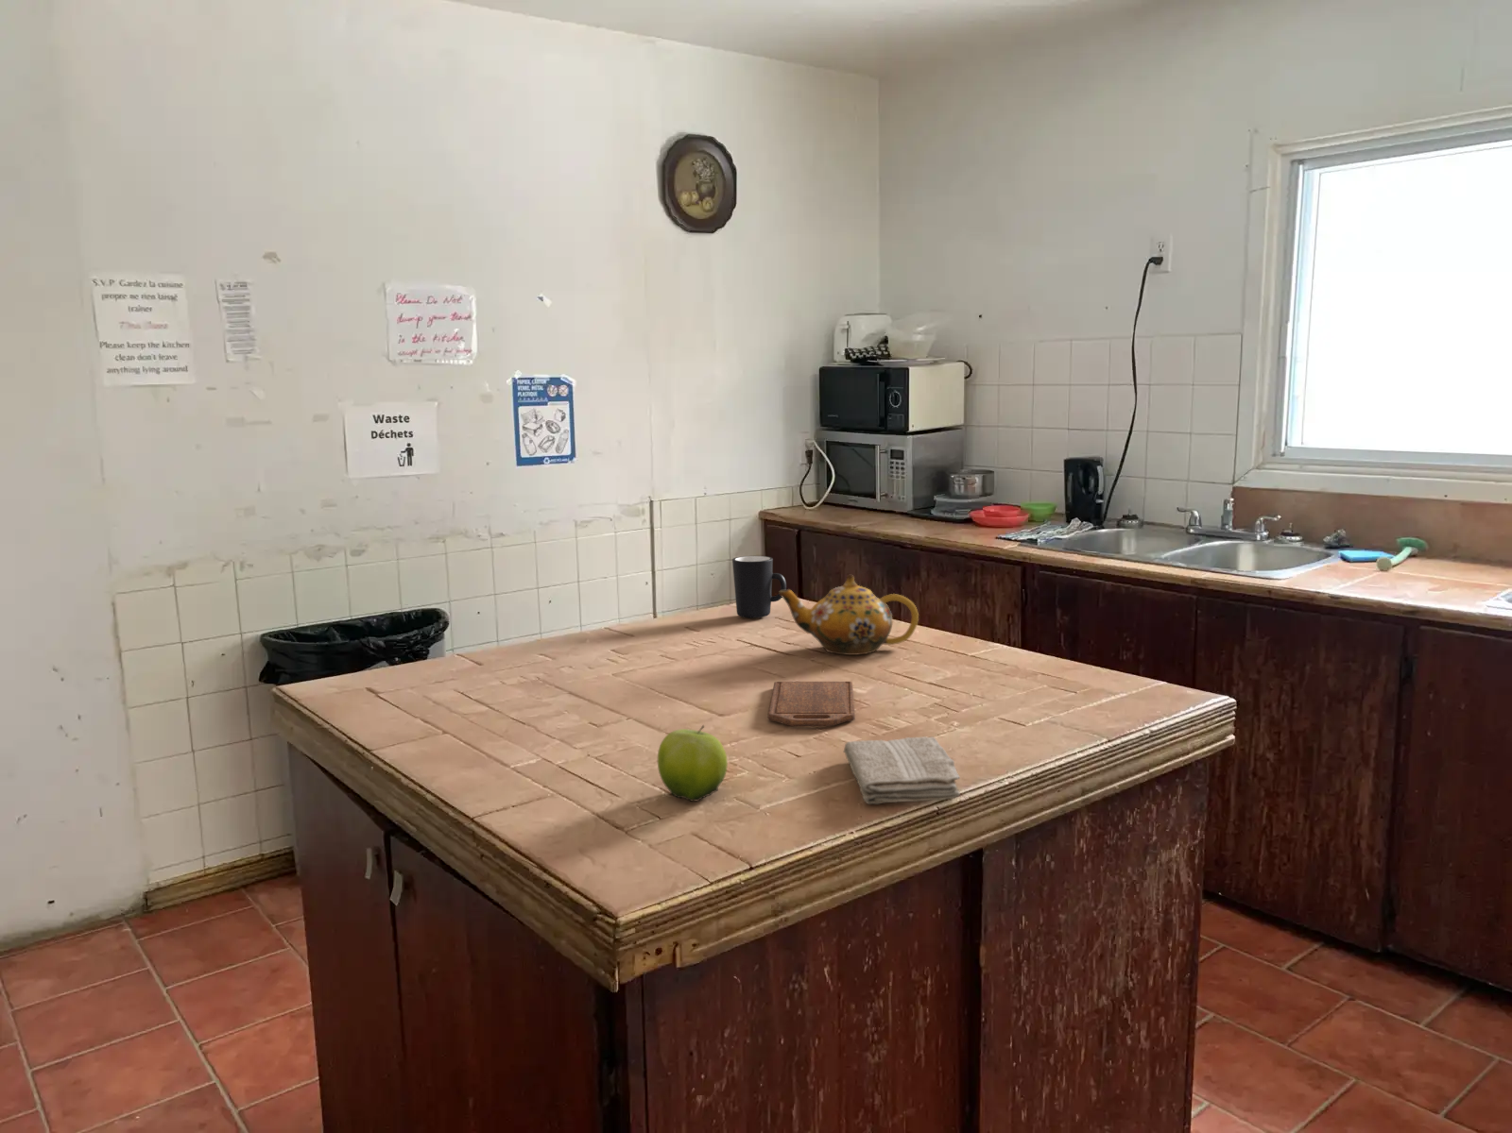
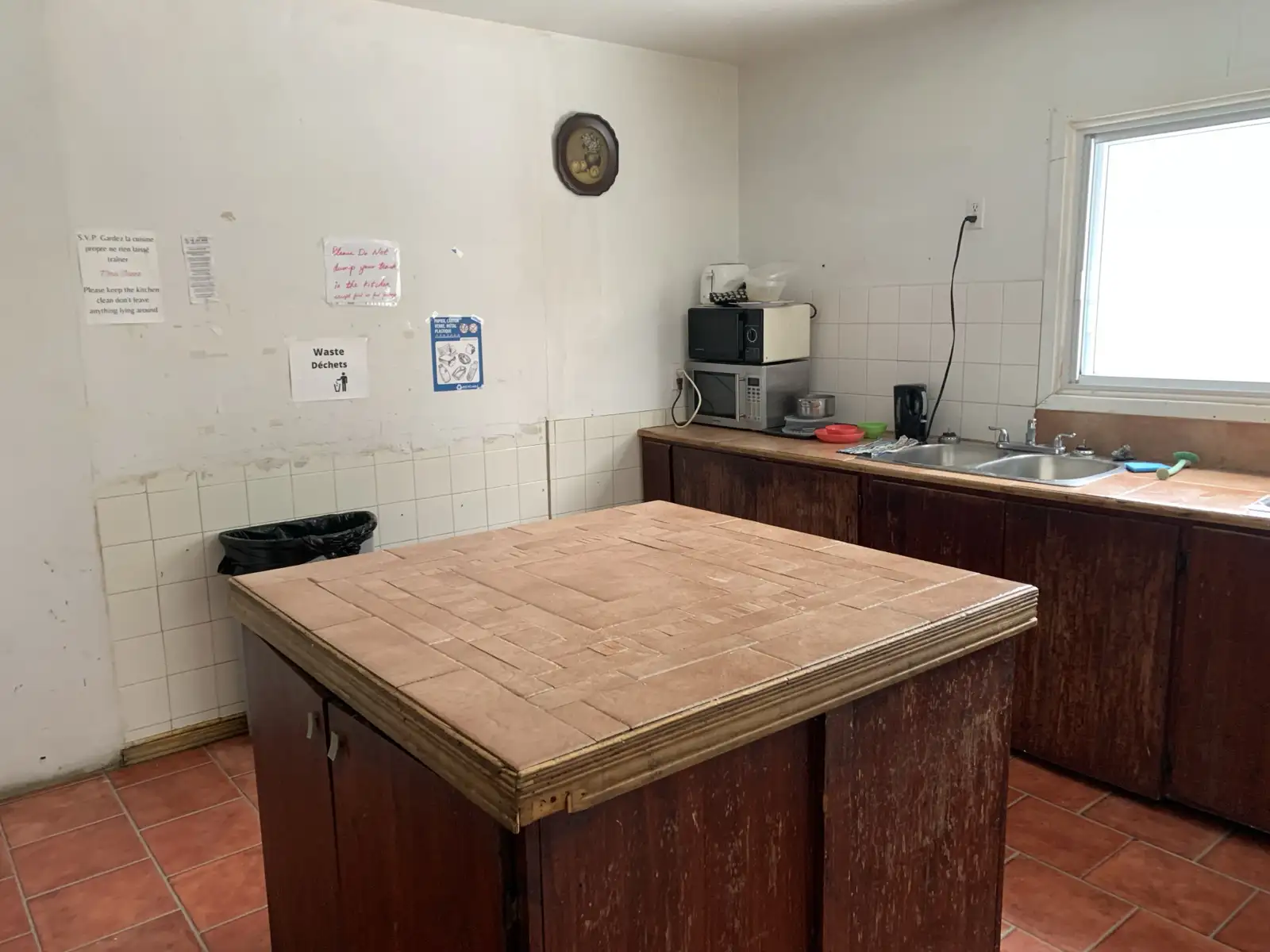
- washcloth [843,735,961,805]
- cutting board [768,681,856,727]
- fruit [657,724,729,802]
- mug [731,555,787,619]
- teapot [777,574,919,656]
